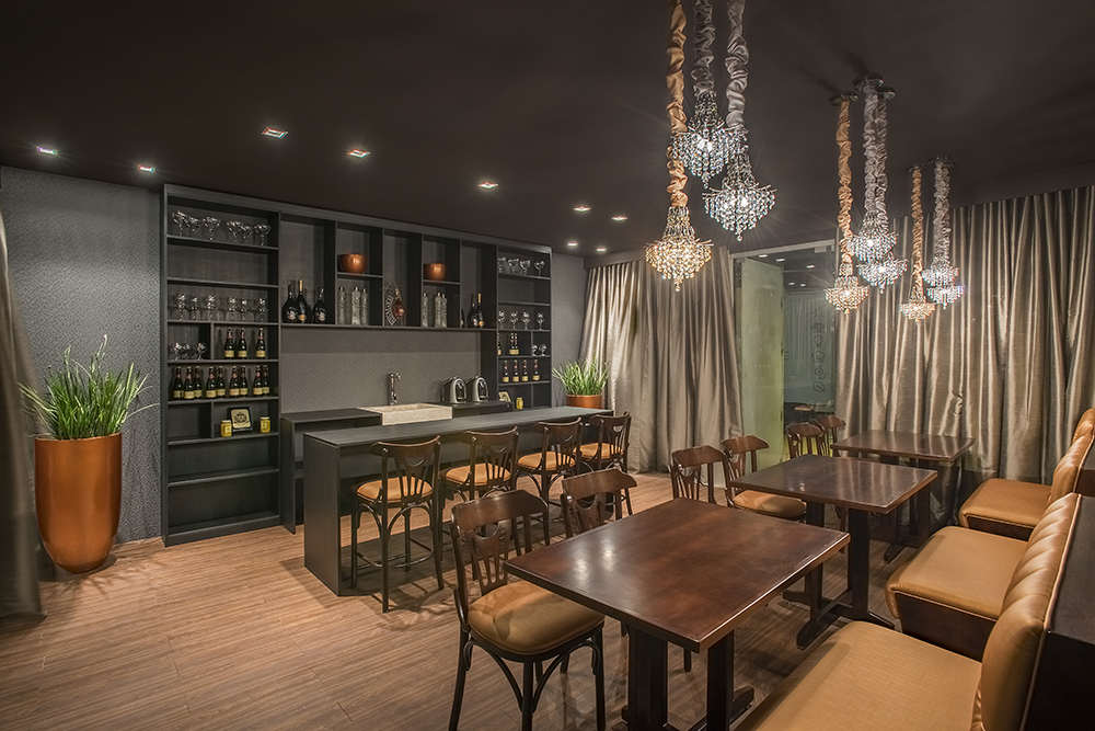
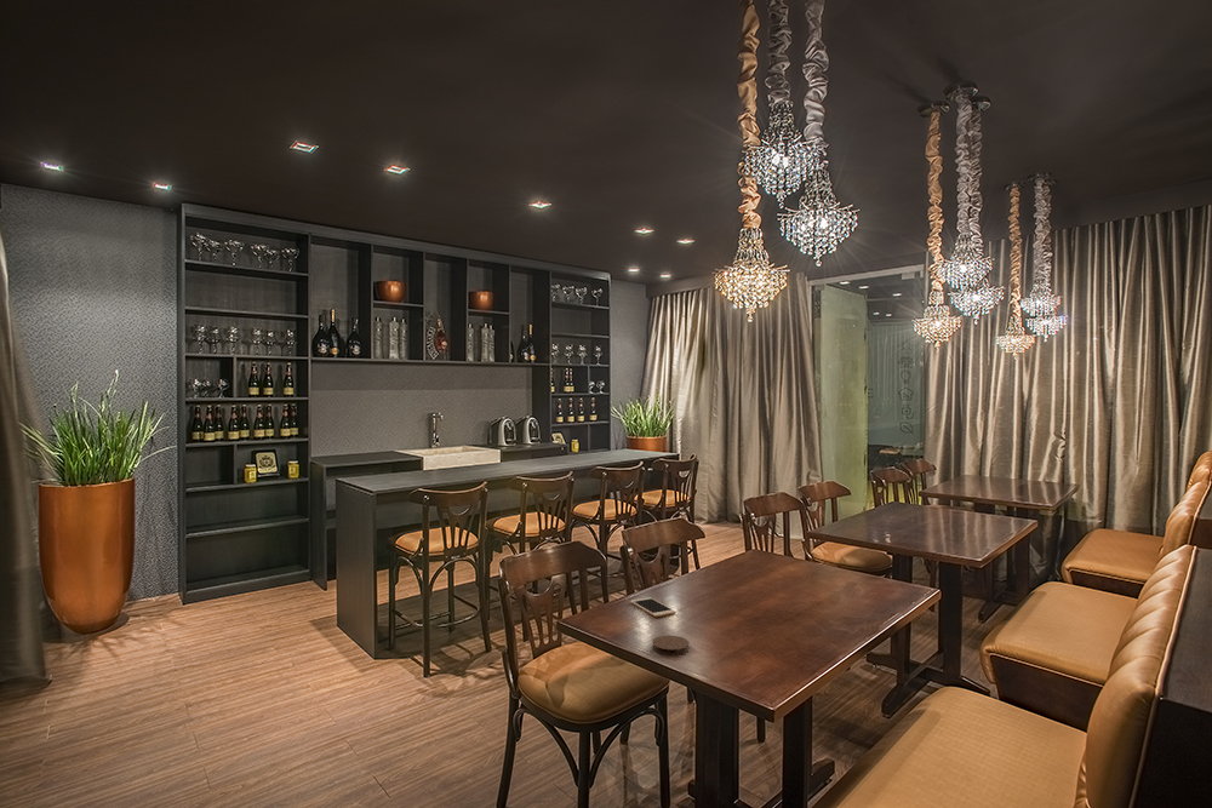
+ cell phone [629,596,678,618]
+ coaster [651,635,691,657]
